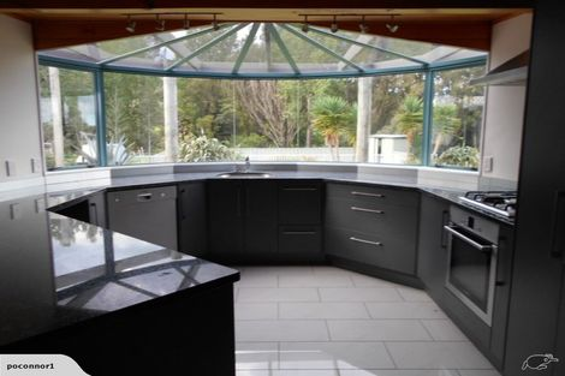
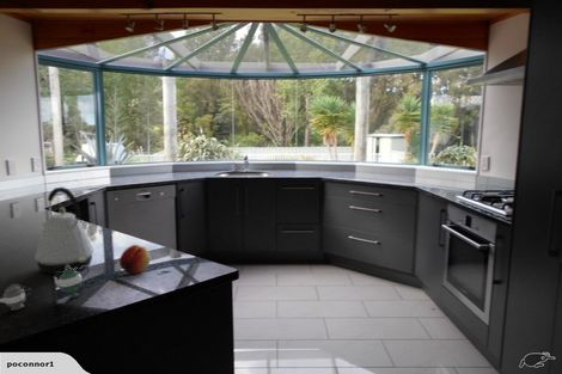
+ teapot [0,265,90,312]
+ kettle [33,186,94,275]
+ fruit [118,244,151,275]
